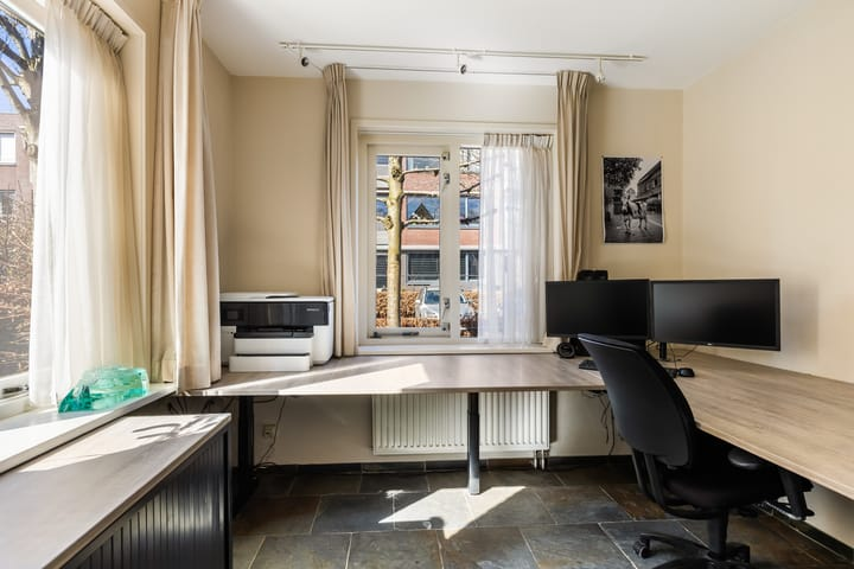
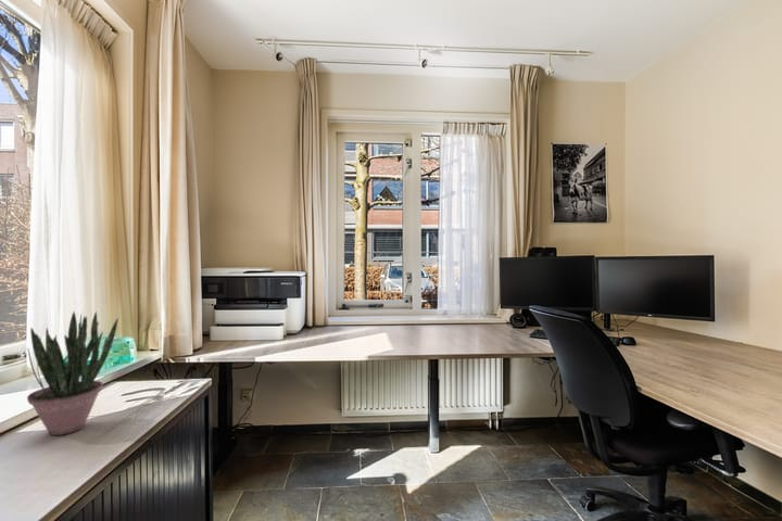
+ potted plant [26,310,119,436]
